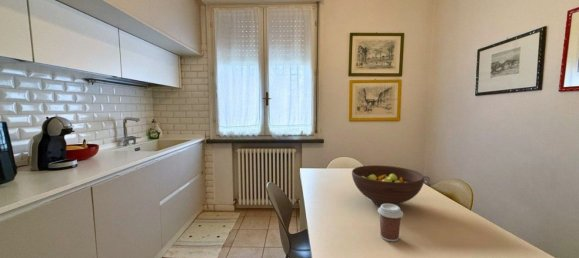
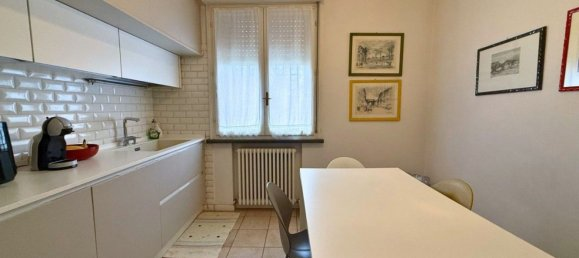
- coffee cup [377,204,404,242]
- fruit bowl [351,164,425,207]
